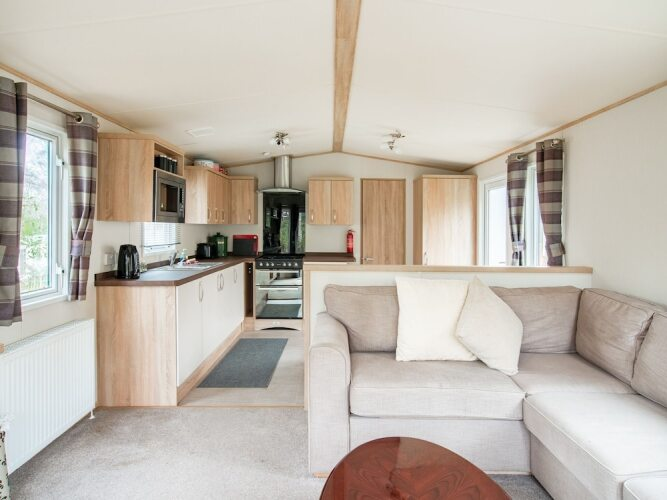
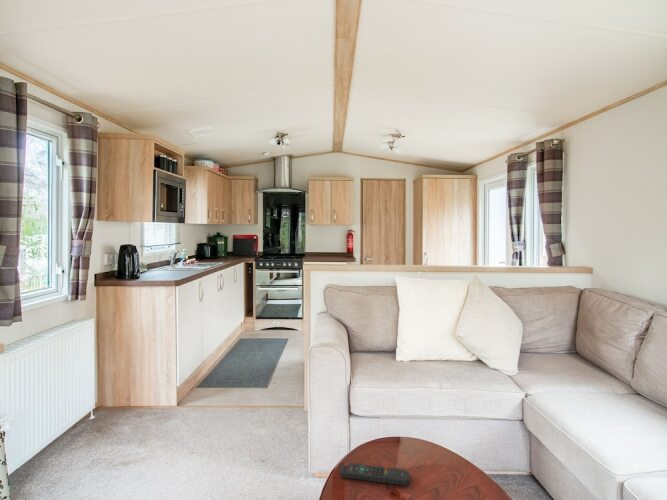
+ remote control [339,461,411,487]
